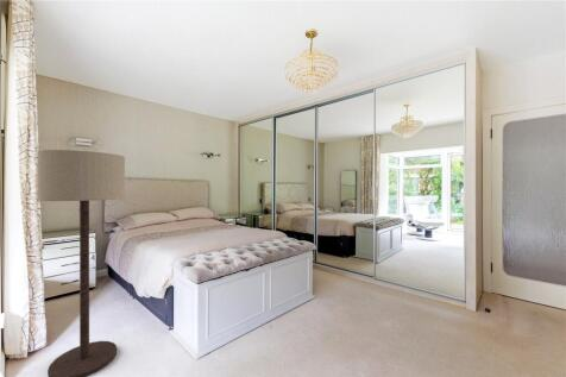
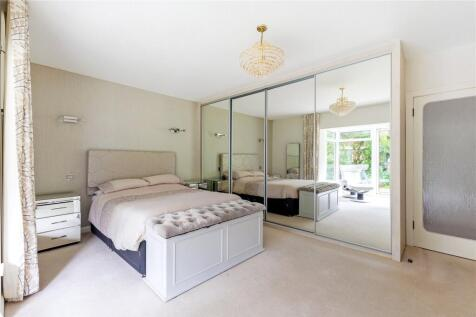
- floor lamp [36,149,126,377]
